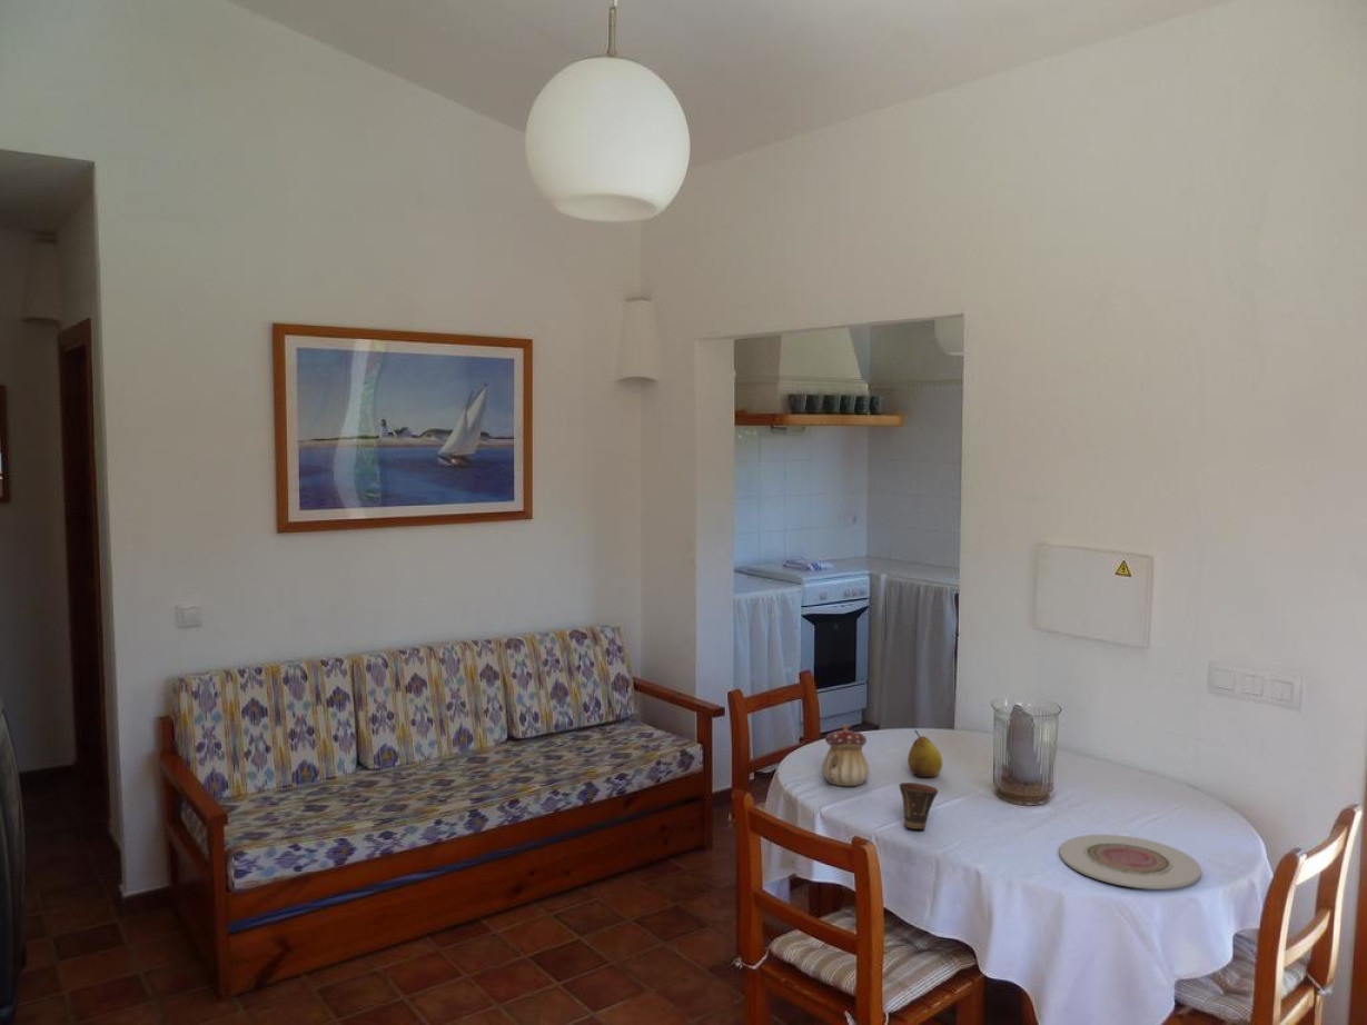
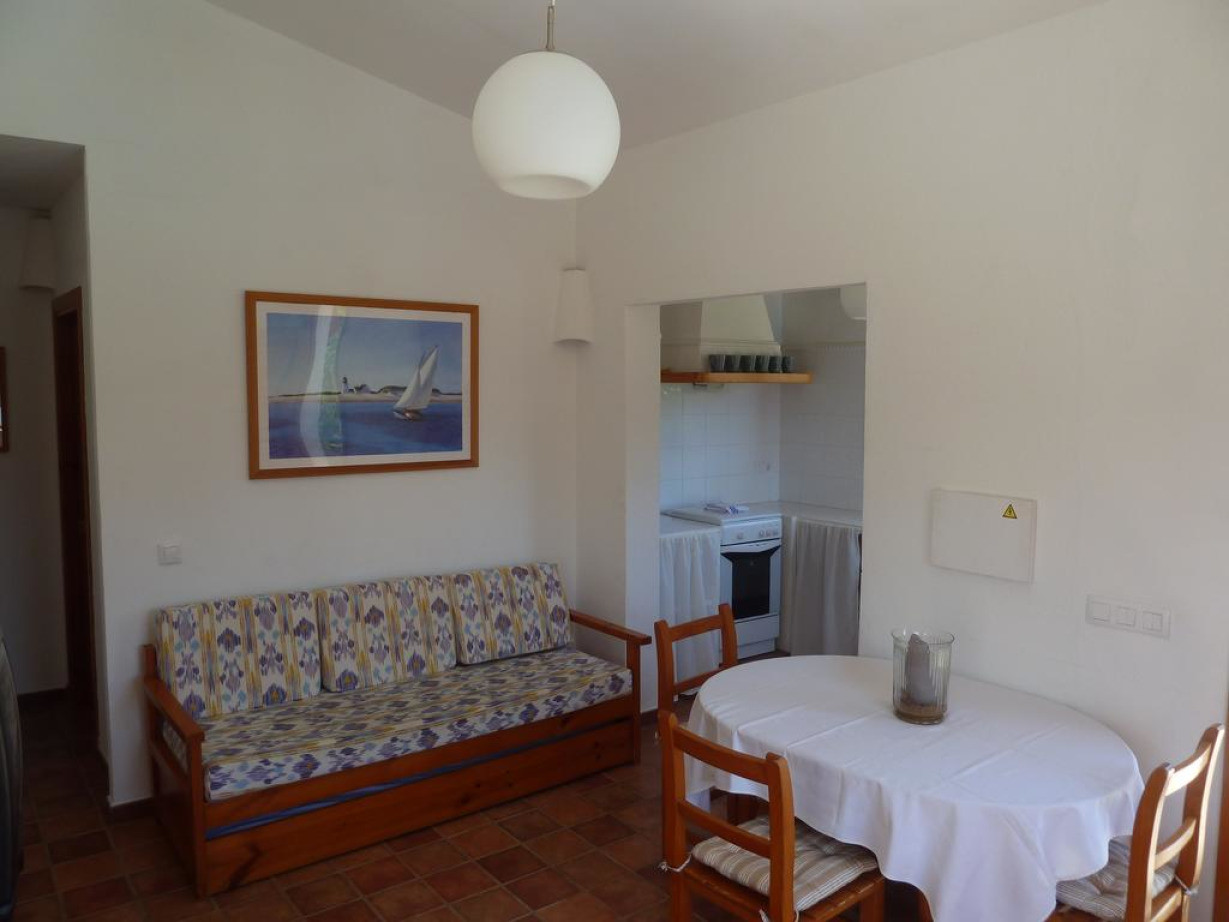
- fruit [907,729,943,778]
- teapot [821,723,870,787]
- plate [1058,834,1202,890]
- cup [898,782,939,830]
